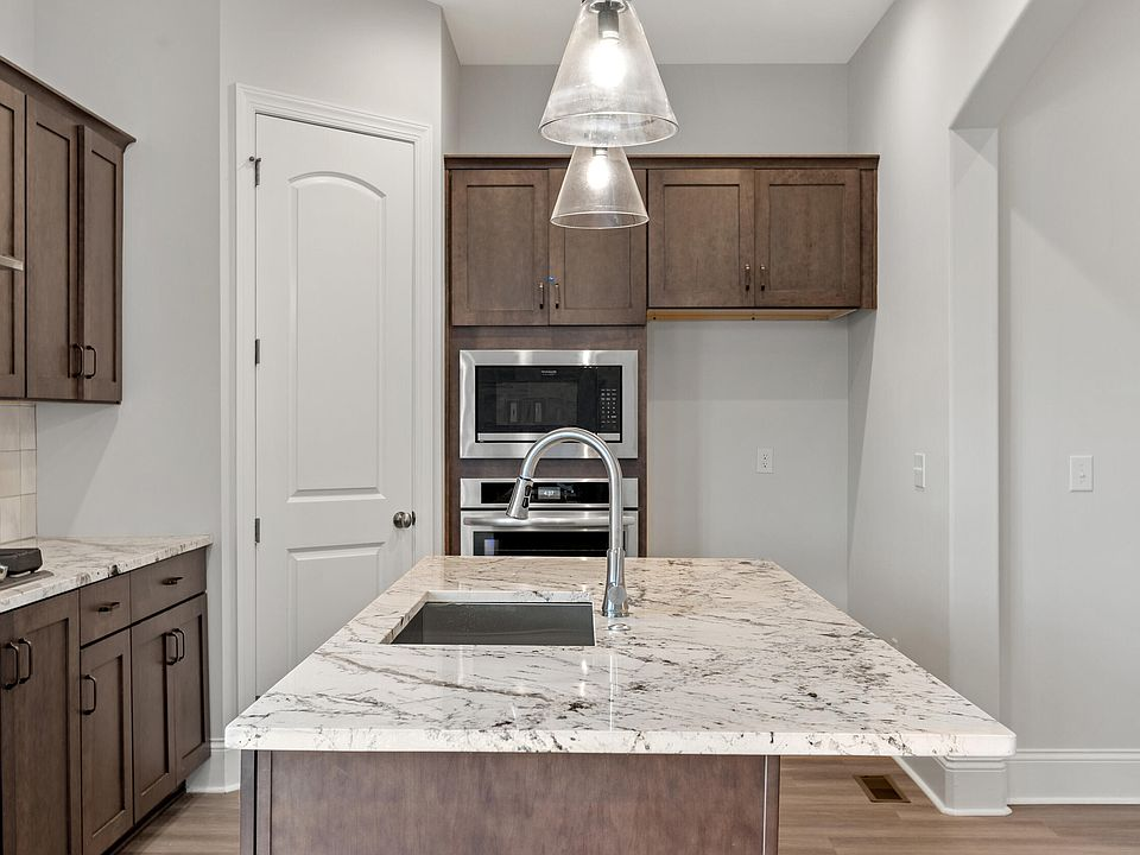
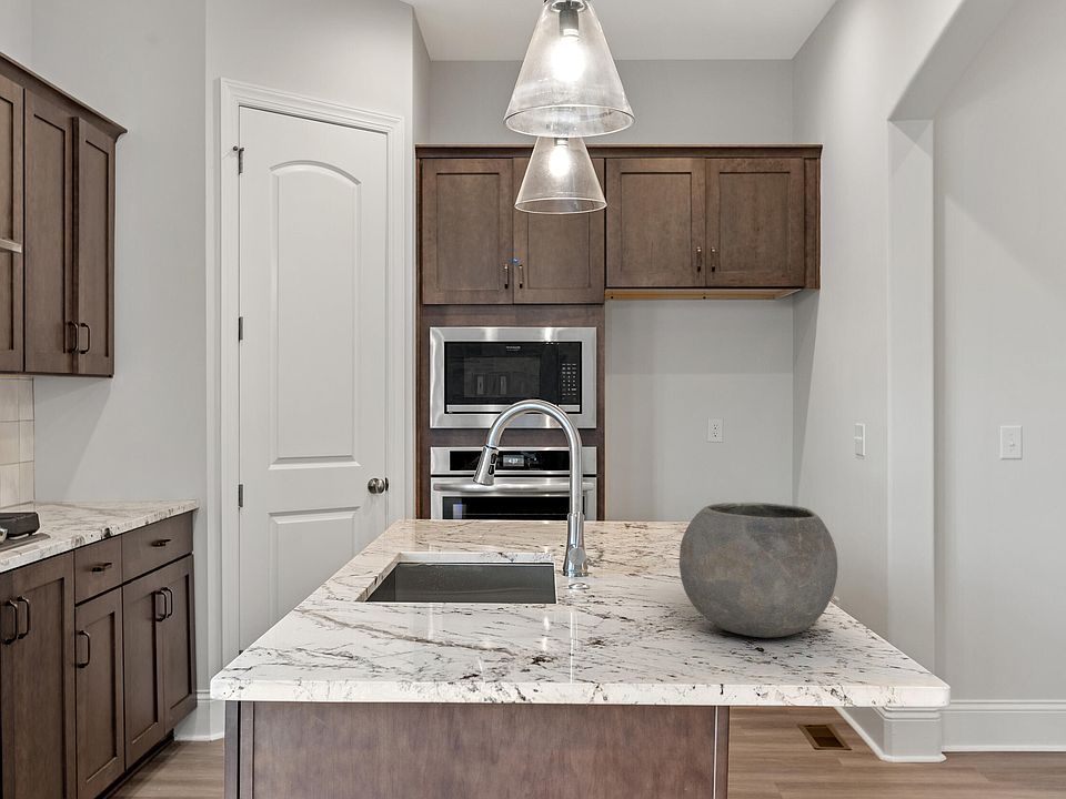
+ bowl [678,502,838,638]
